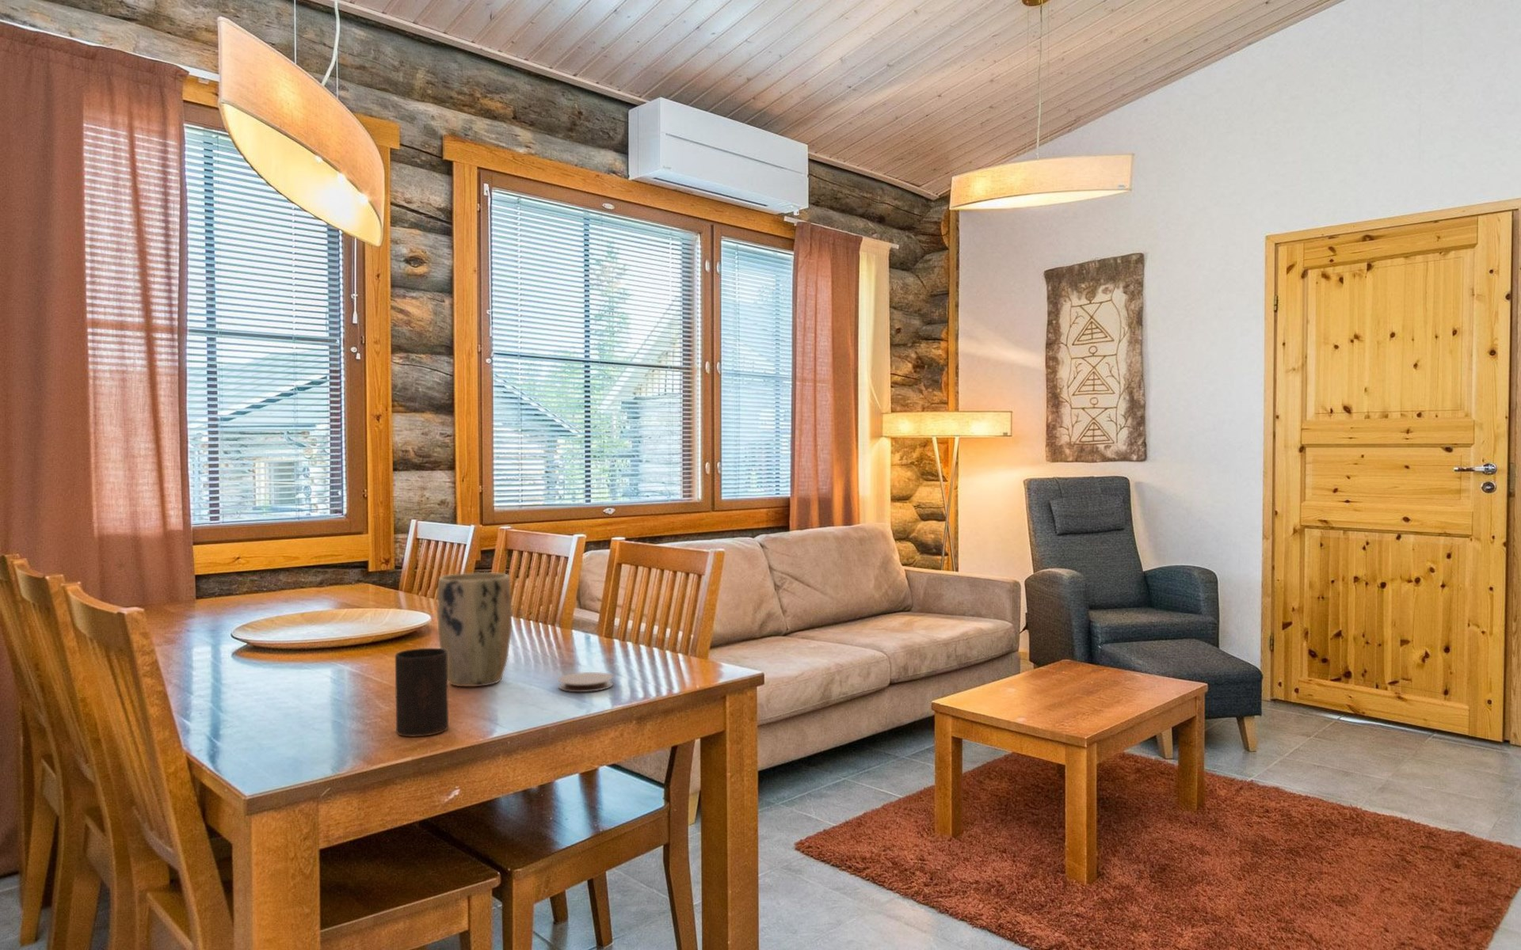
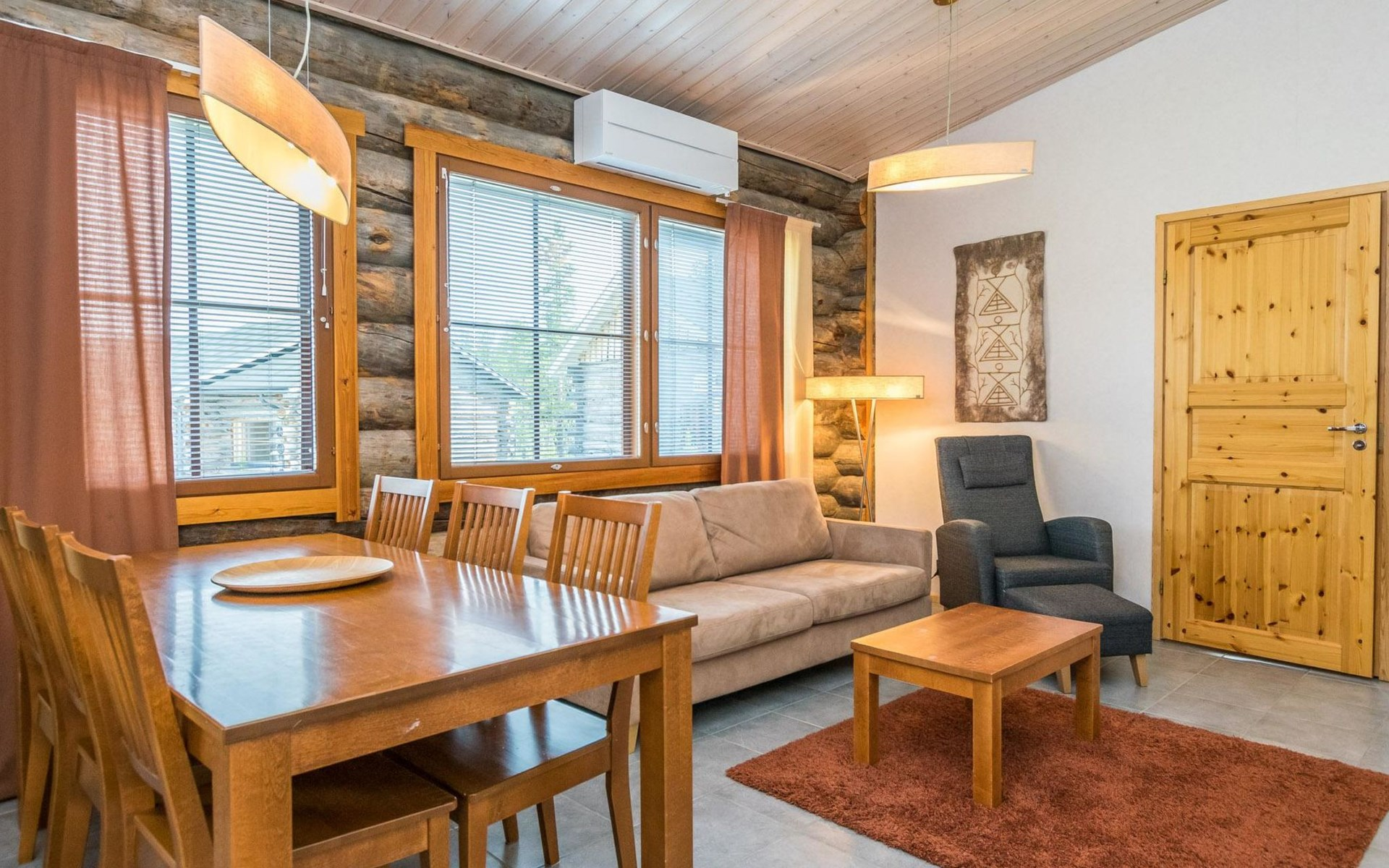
- cup [394,648,449,737]
- plant pot [437,571,512,687]
- coaster [557,671,614,693]
